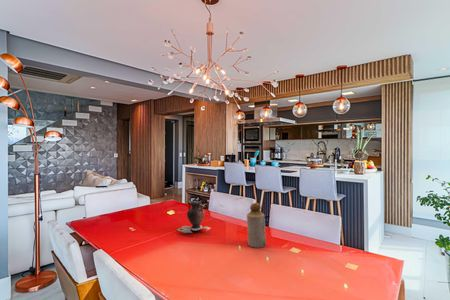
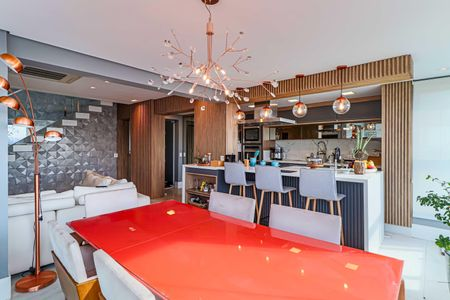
- vase [177,200,211,234]
- bottle [246,202,267,249]
